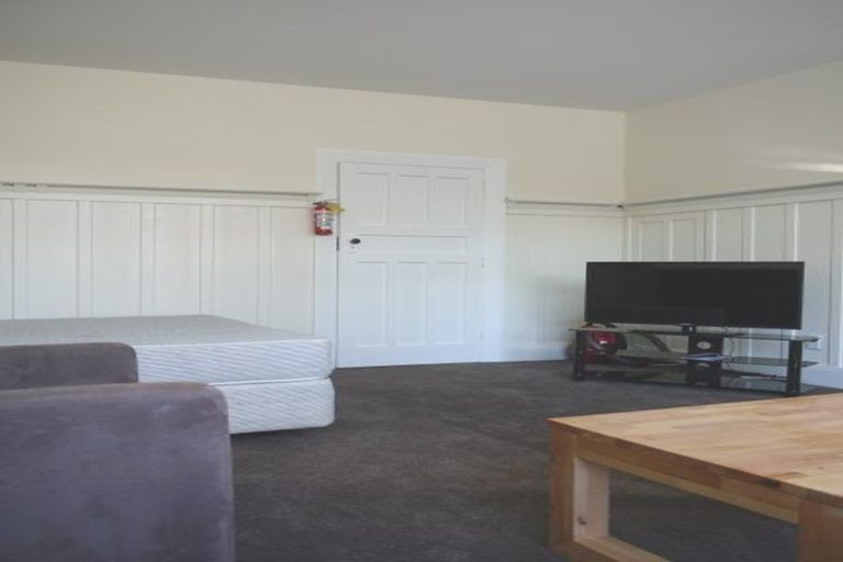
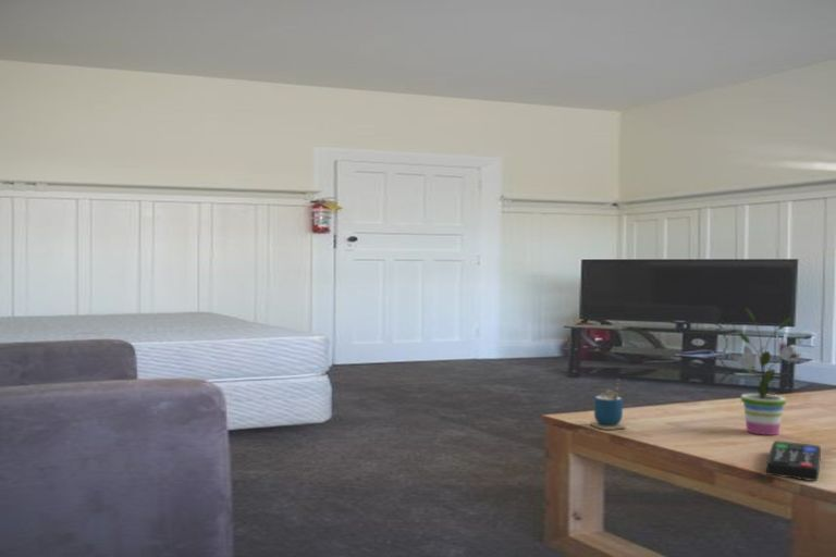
+ remote control [765,440,822,482]
+ potted plant [730,307,810,436]
+ cup [589,377,628,431]
